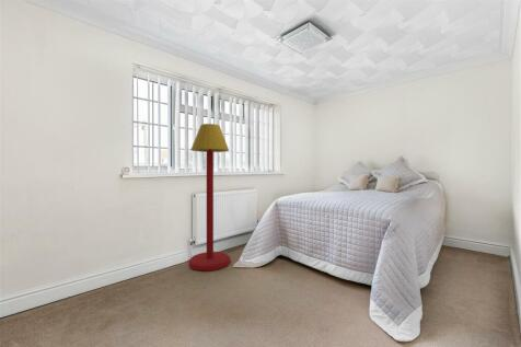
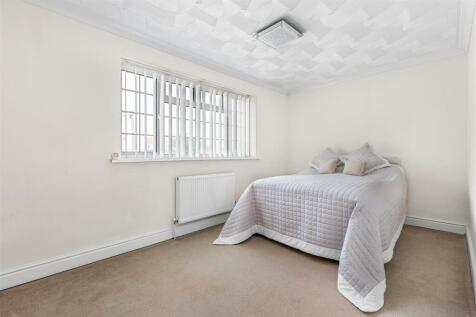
- floor lamp [188,123,231,271]
